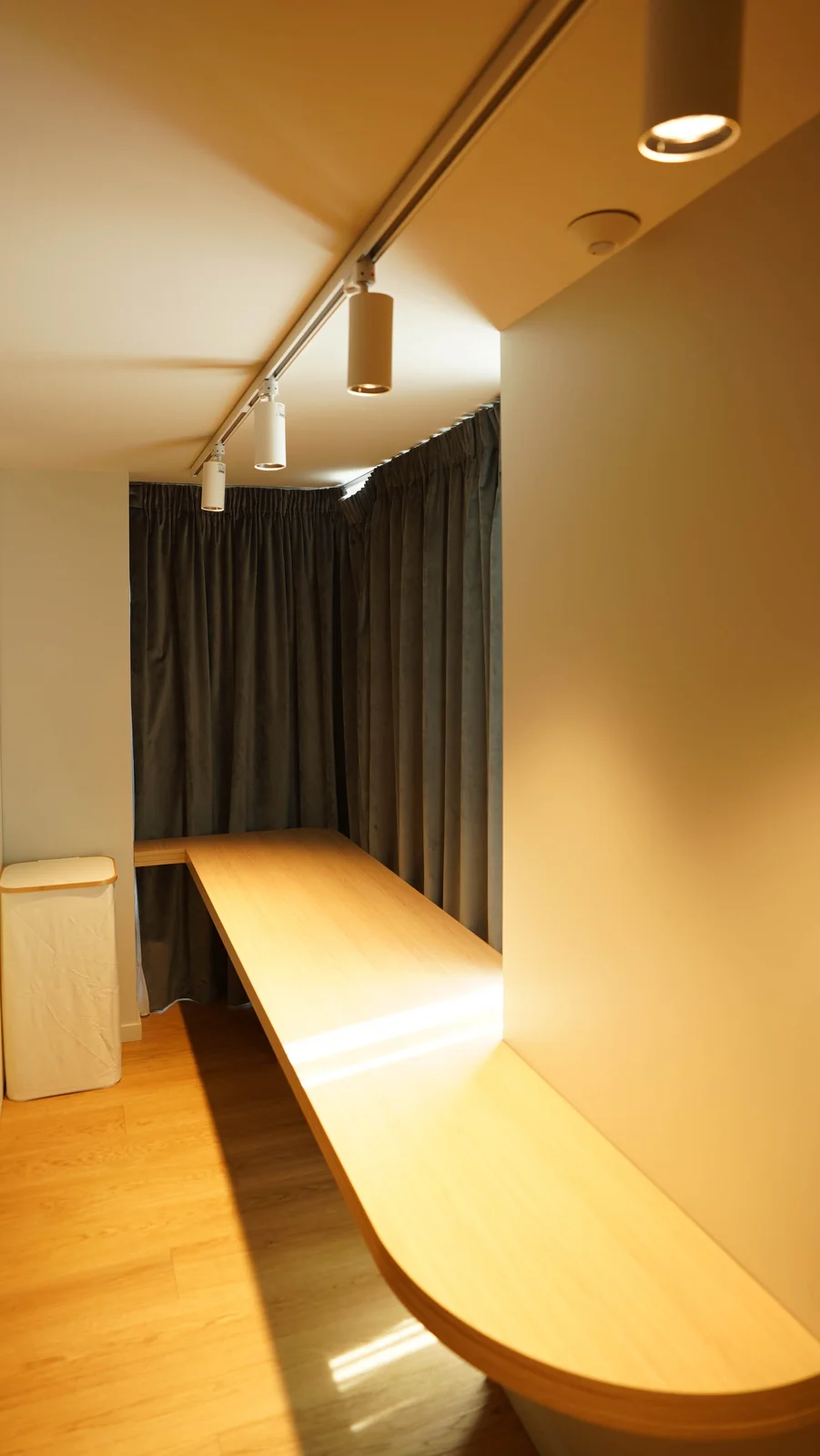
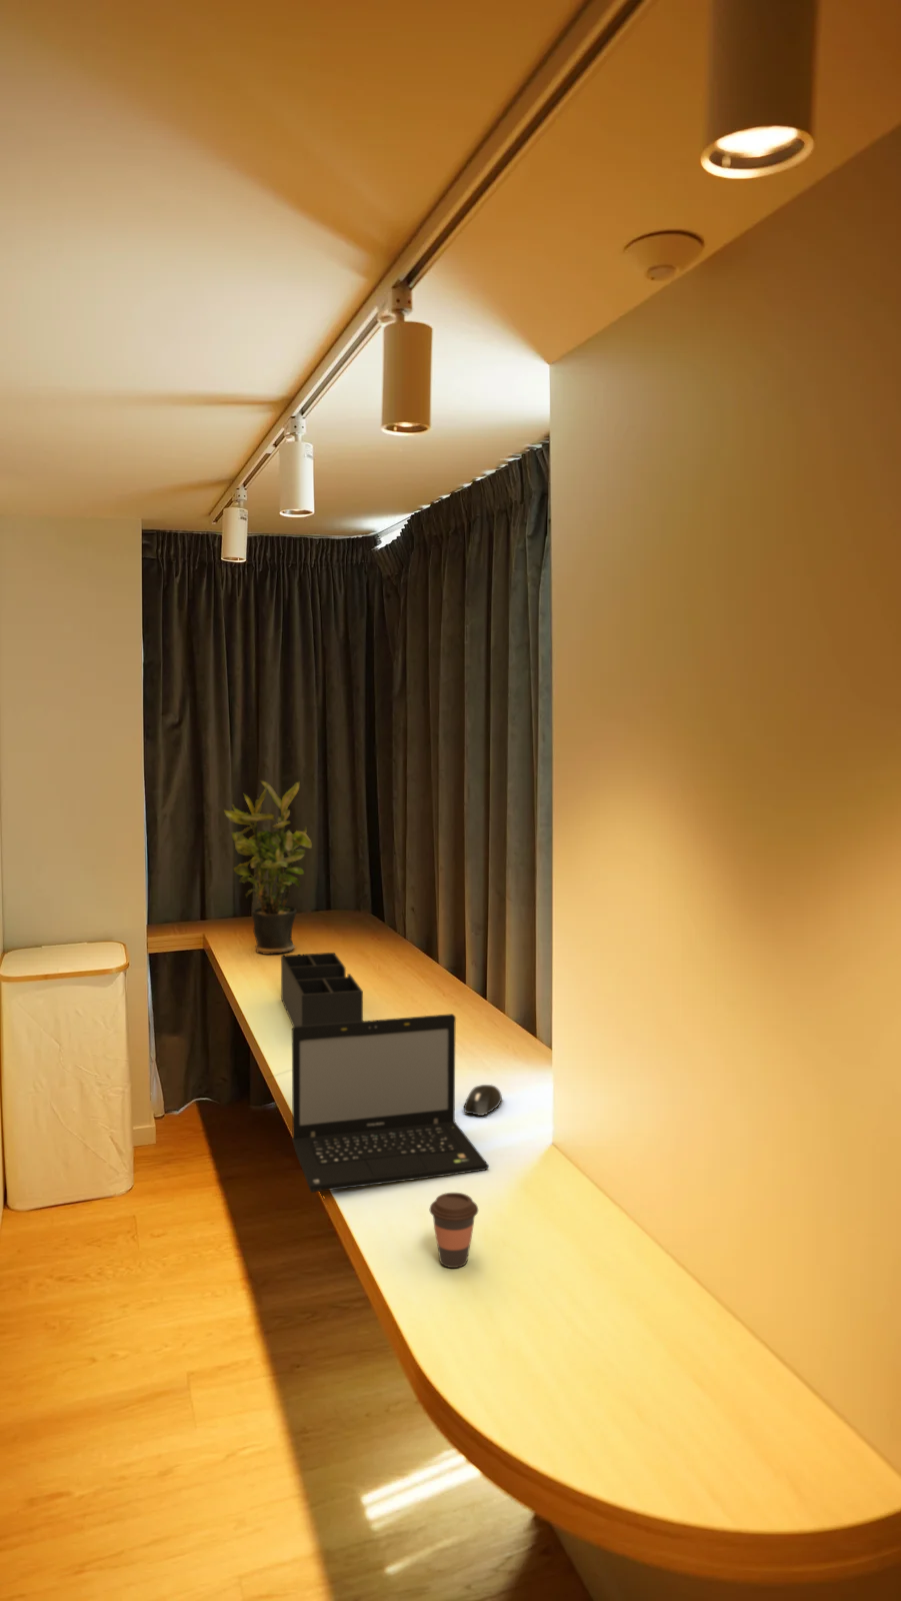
+ coffee cup [429,1192,479,1269]
+ laptop [291,1013,490,1194]
+ desk organizer [280,951,364,1028]
+ potted plant [223,780,313,956]
+ mouse [463,1084,503,1117]
